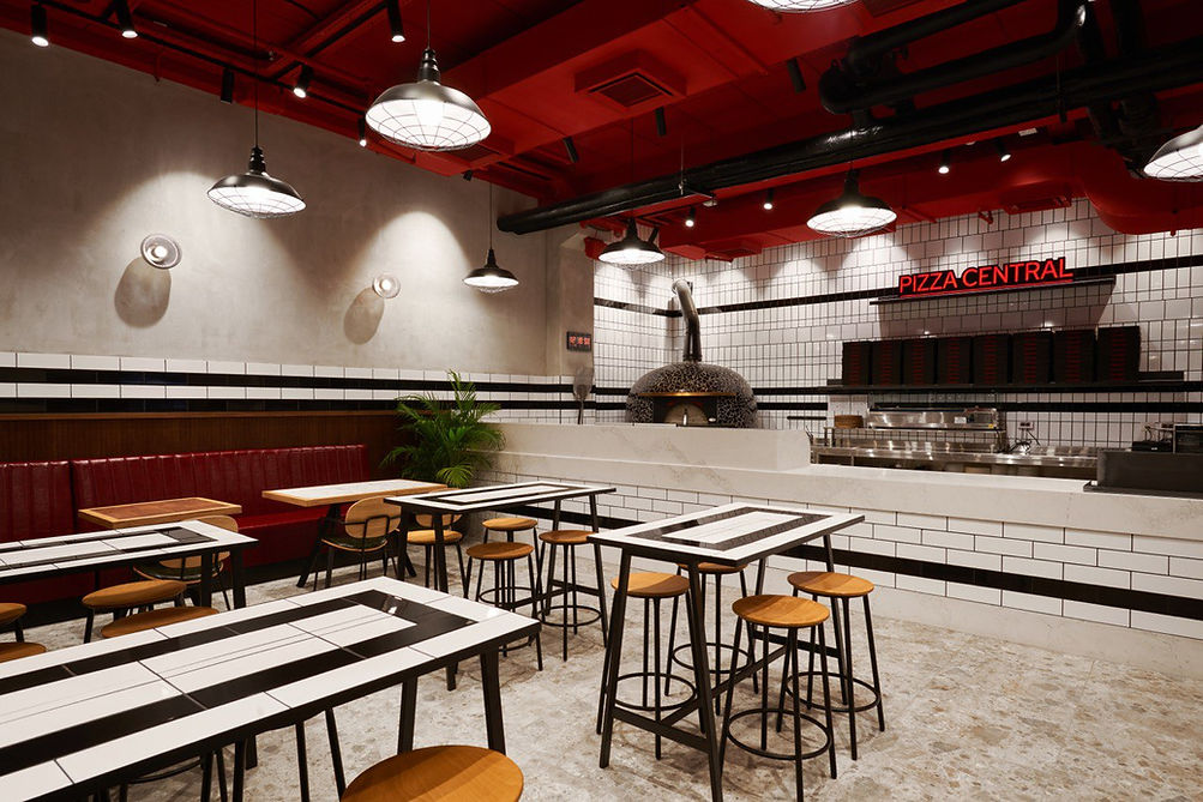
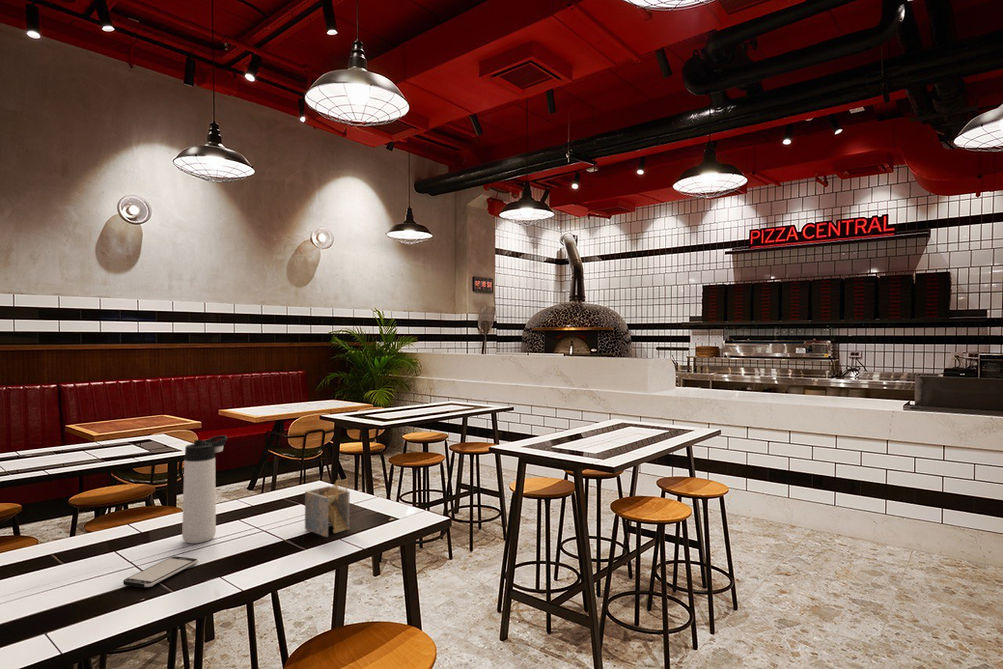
+ napkin holder [304,477,351,538]
+ smartphone [122,555,199,589]
+ thermos bottle [181,435,228,544]
